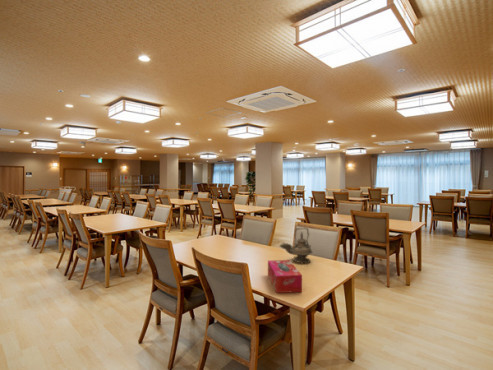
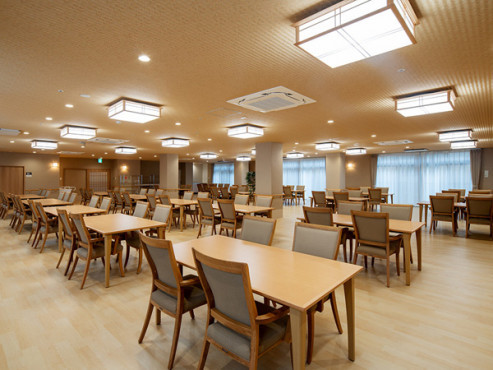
- tissue box [267,259,303,294]
- teapot [278,226,314,264]
